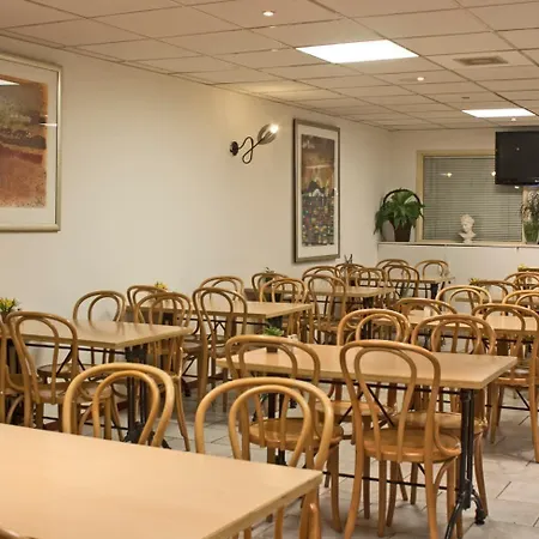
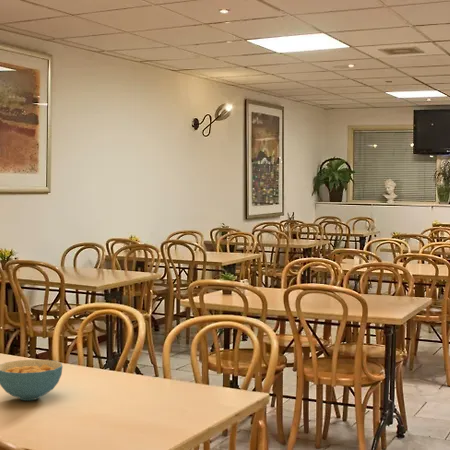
+ cereal bowl [0,359,64,401]
